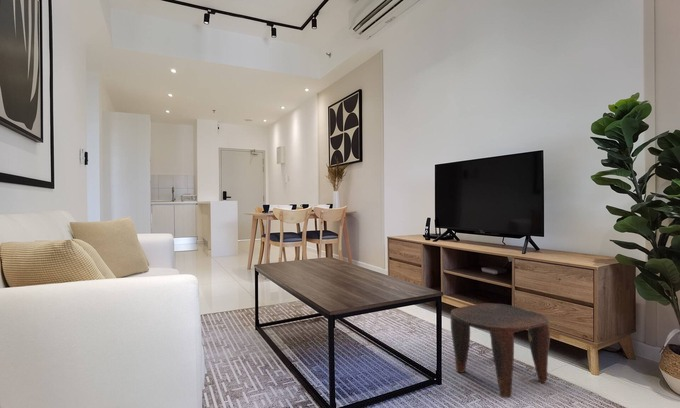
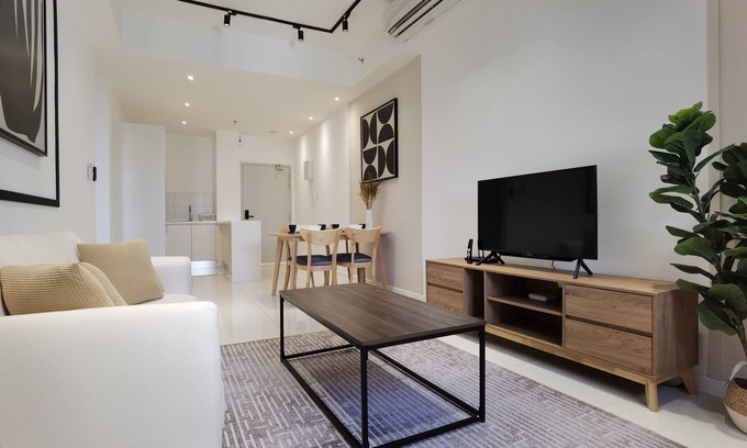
- stool [450,302,551,399]
